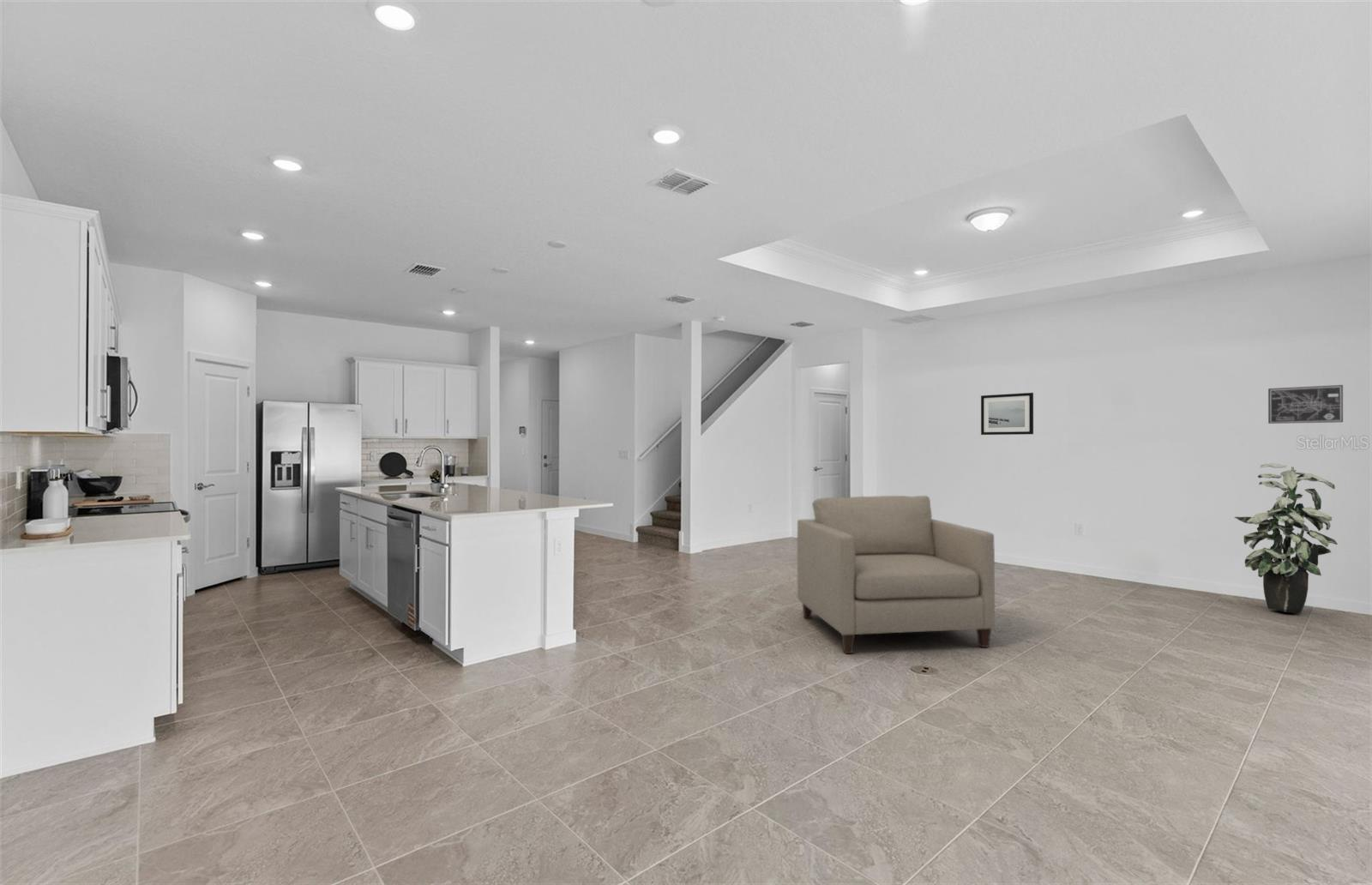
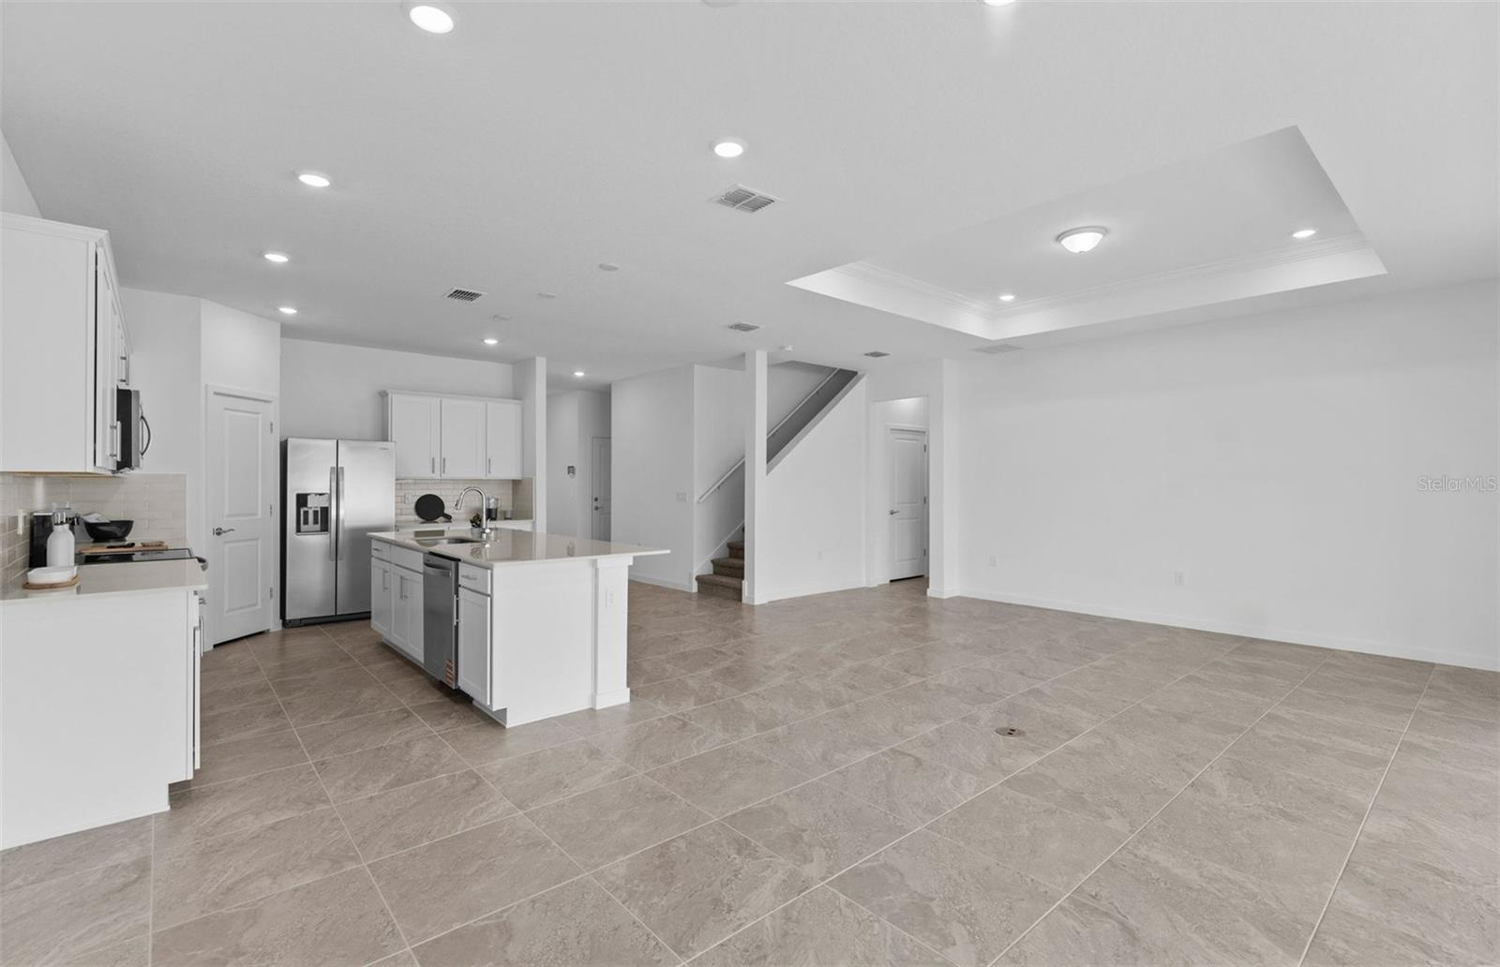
- indoor plant [1234,463,1339,614]
- chair [797,495,996,654]
- wall art [980,392,1034,436]
- wall art [1267,384,1344,424]
